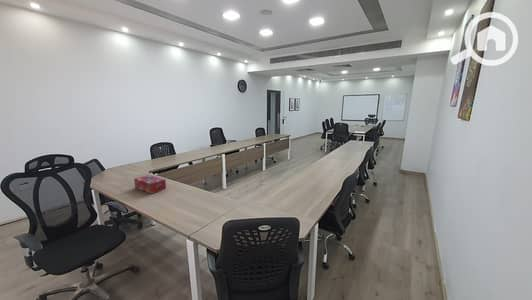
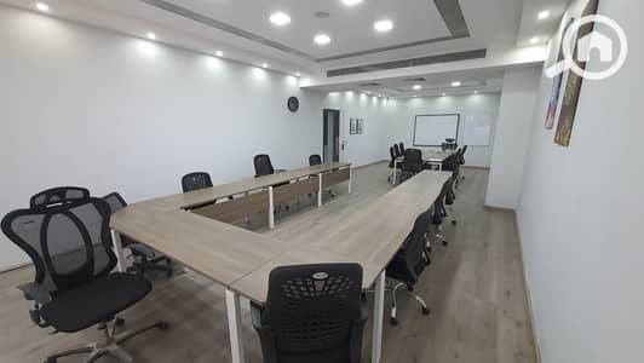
- tissue box [133,174,167,194]
